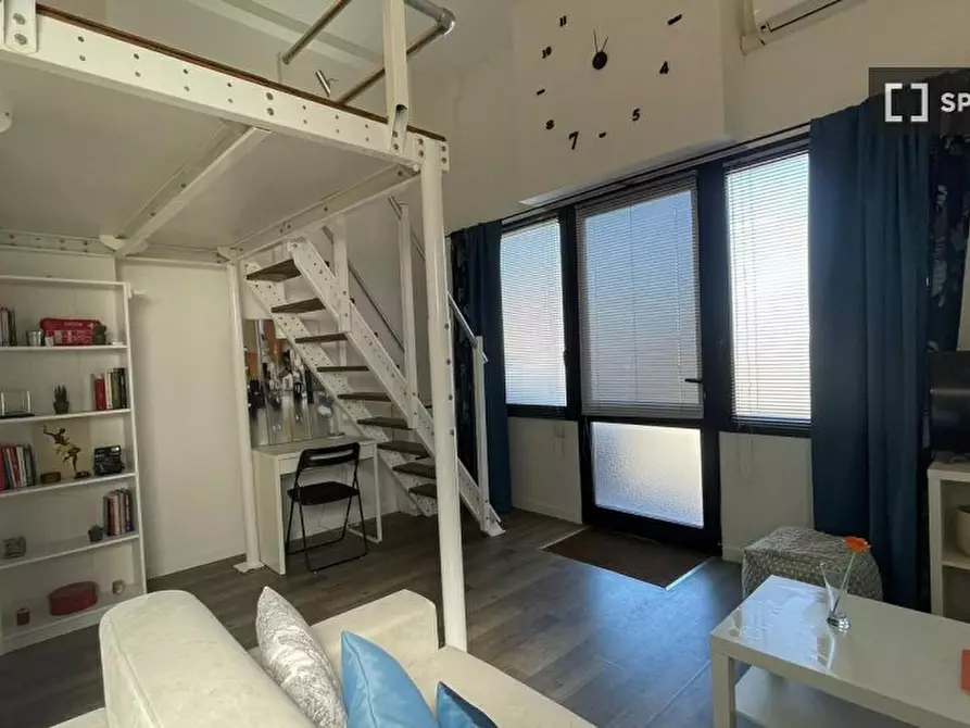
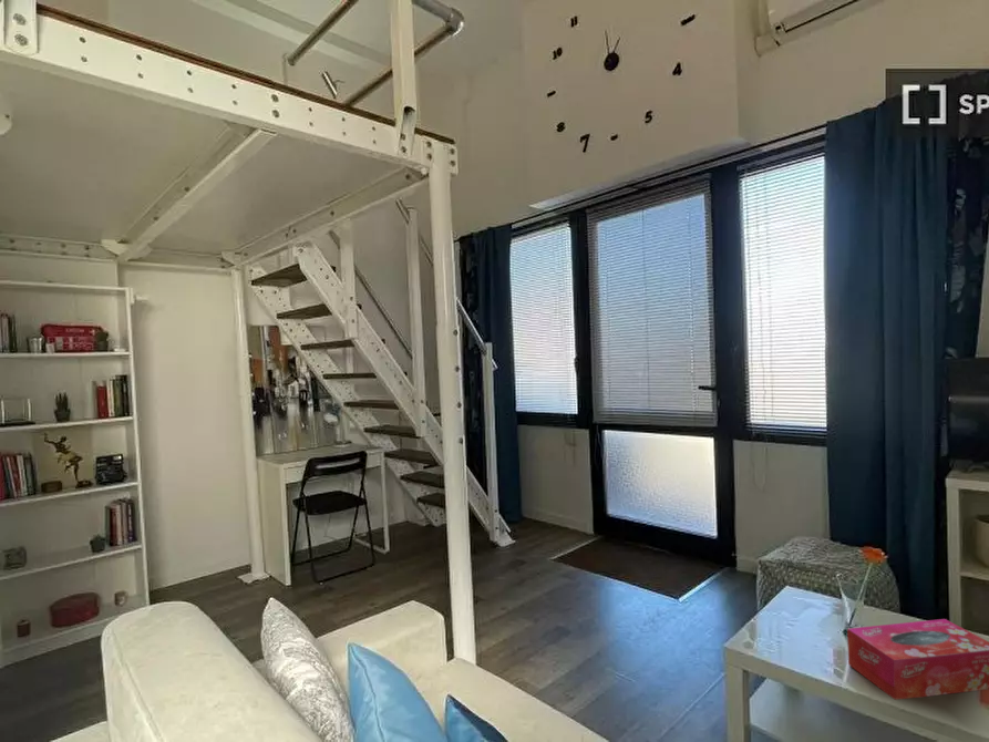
+ tissue box [846,618,989,701]
